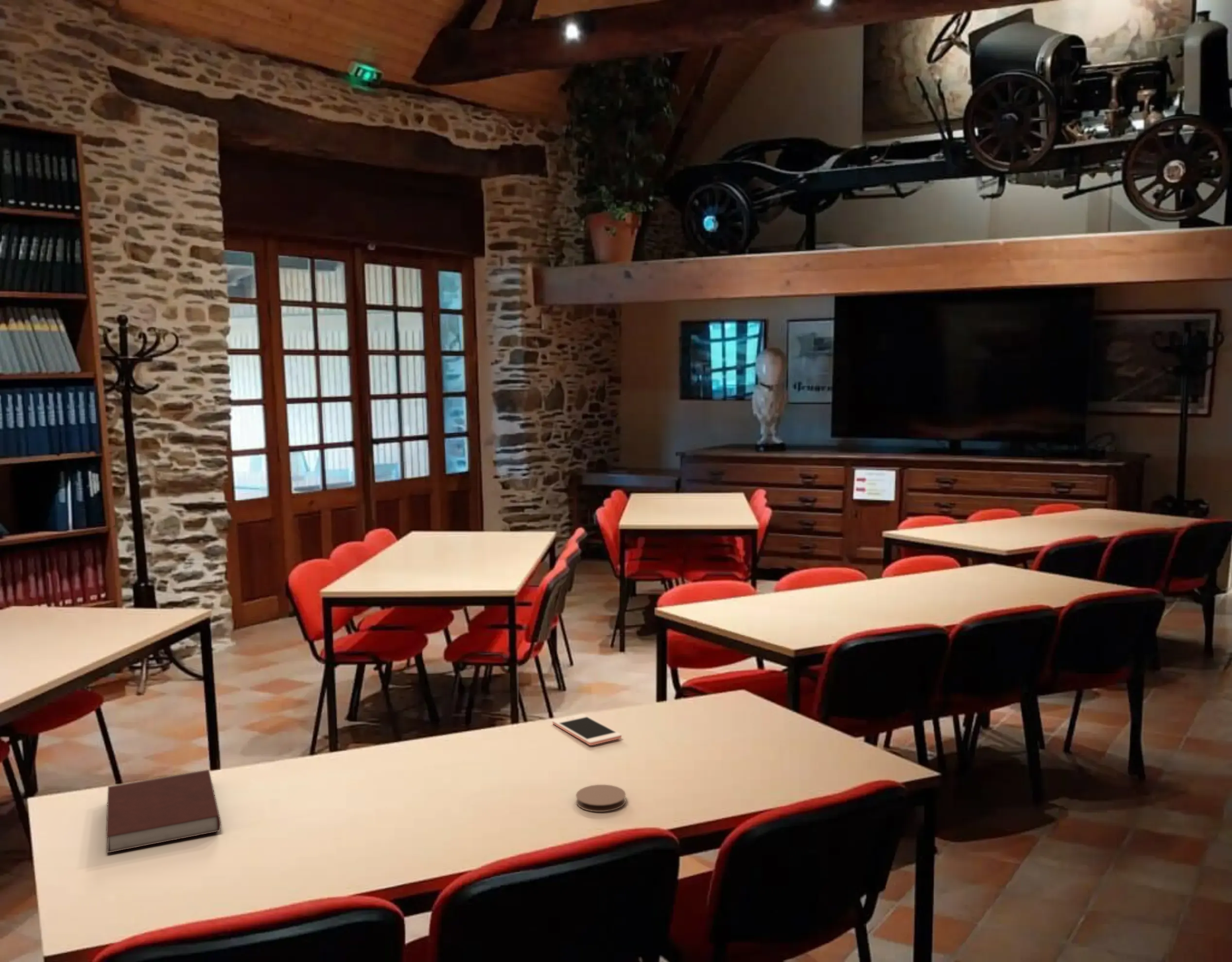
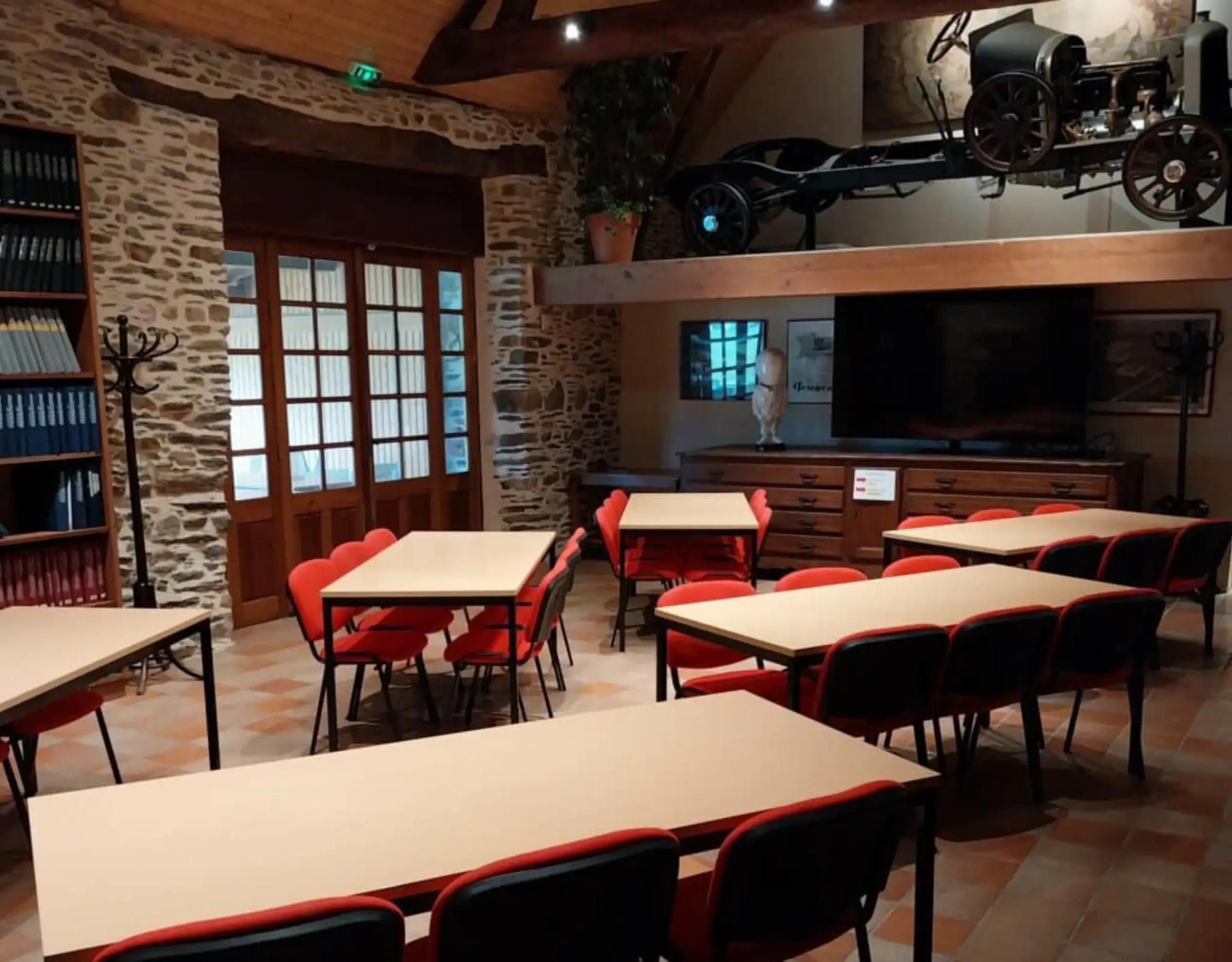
- notebook [105,769,222,854]
- coaster [575,784,626,812]
- cell phone [552,714,622,746]
